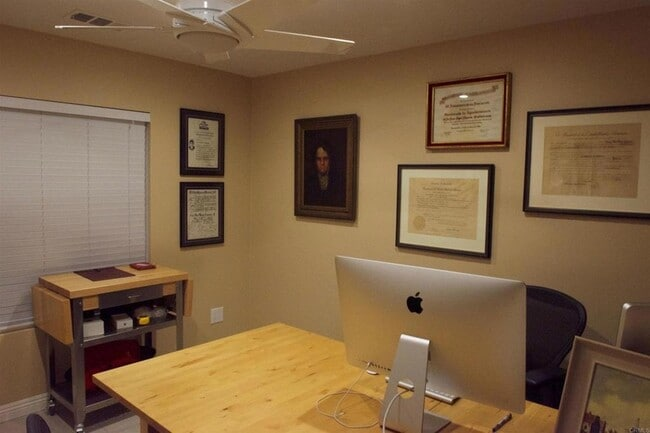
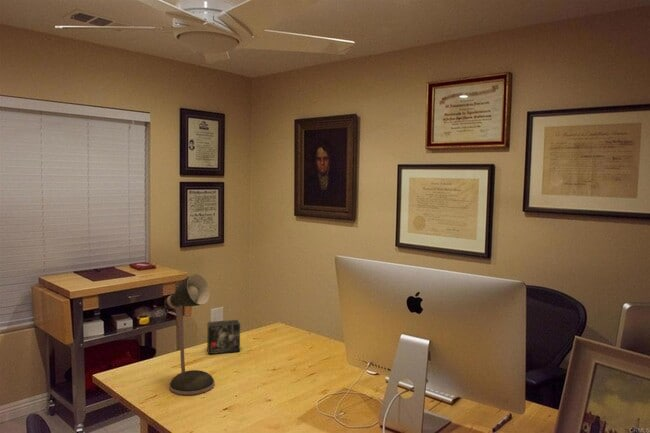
+ small box [206,319,241,355]
+ desk lamp [163,273,216,396]
